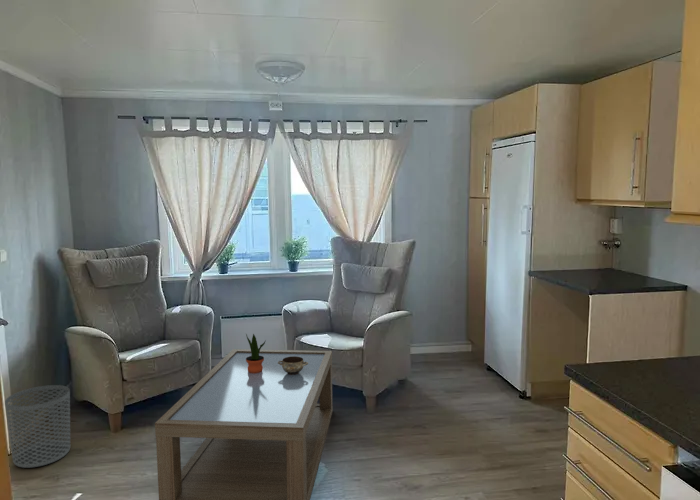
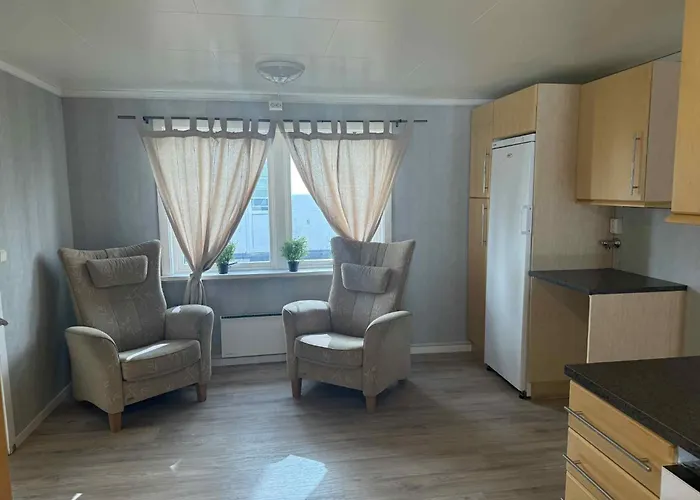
- coffee table [154,348,334,500]
- waste bin [4,384,71,469]
- potted plant [245,333,267,373]
- ceramic bowl [278,356,308,375]
